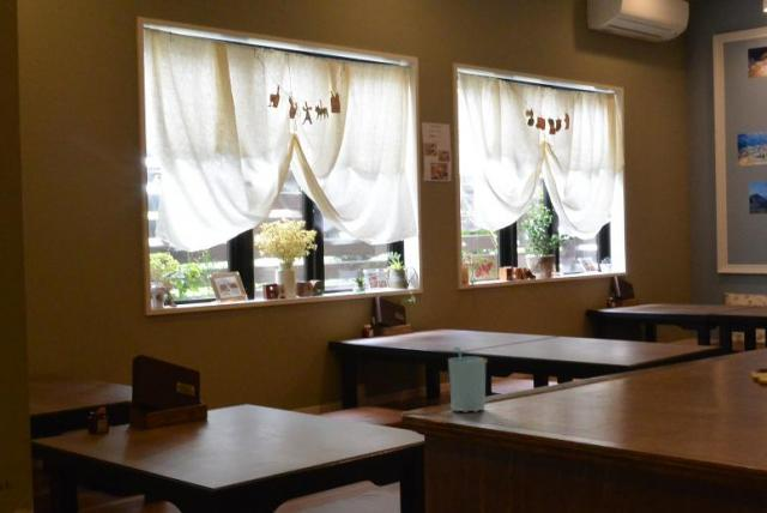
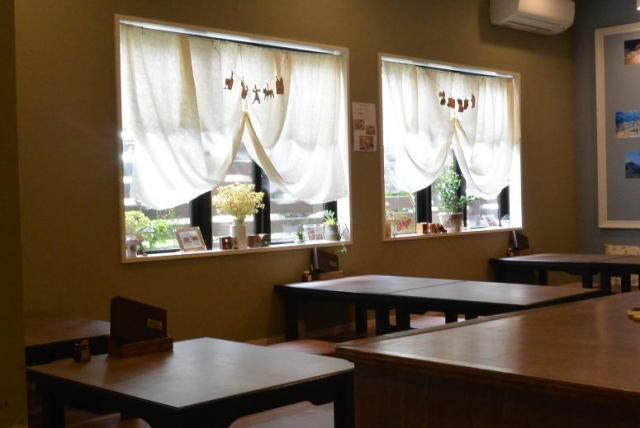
- cup [447,346,489,414]
